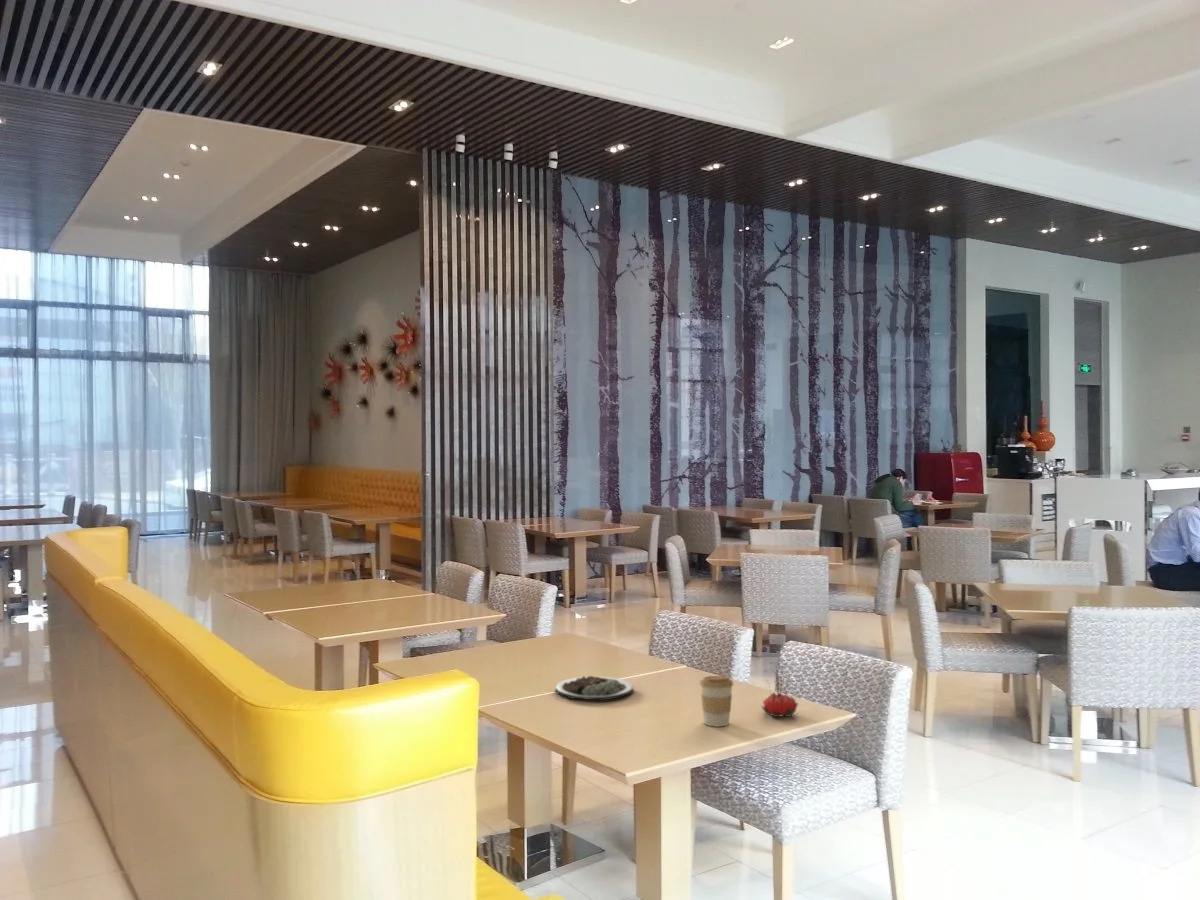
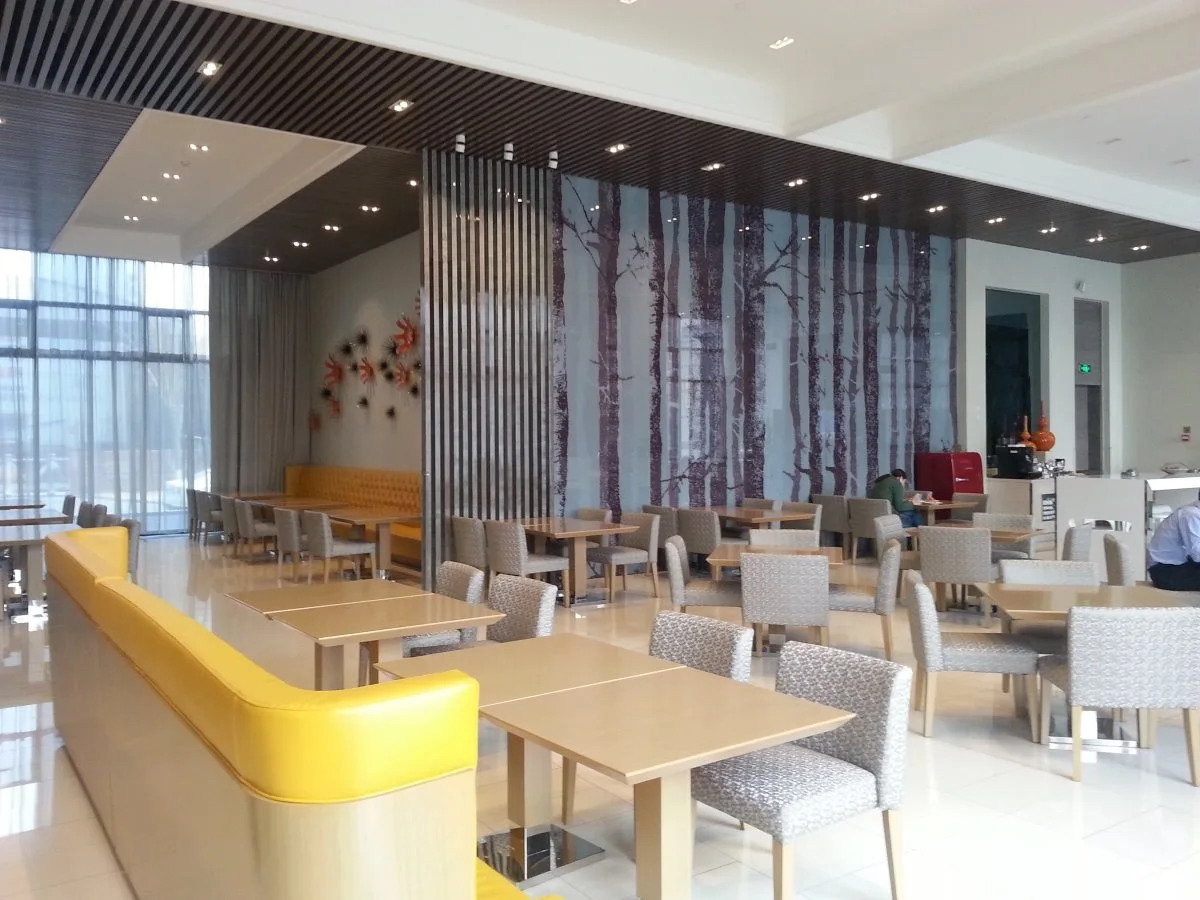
- coffee cup [698,675,734,727]
- plate [554,675,635,701]
- flower [761,661,801,718]
